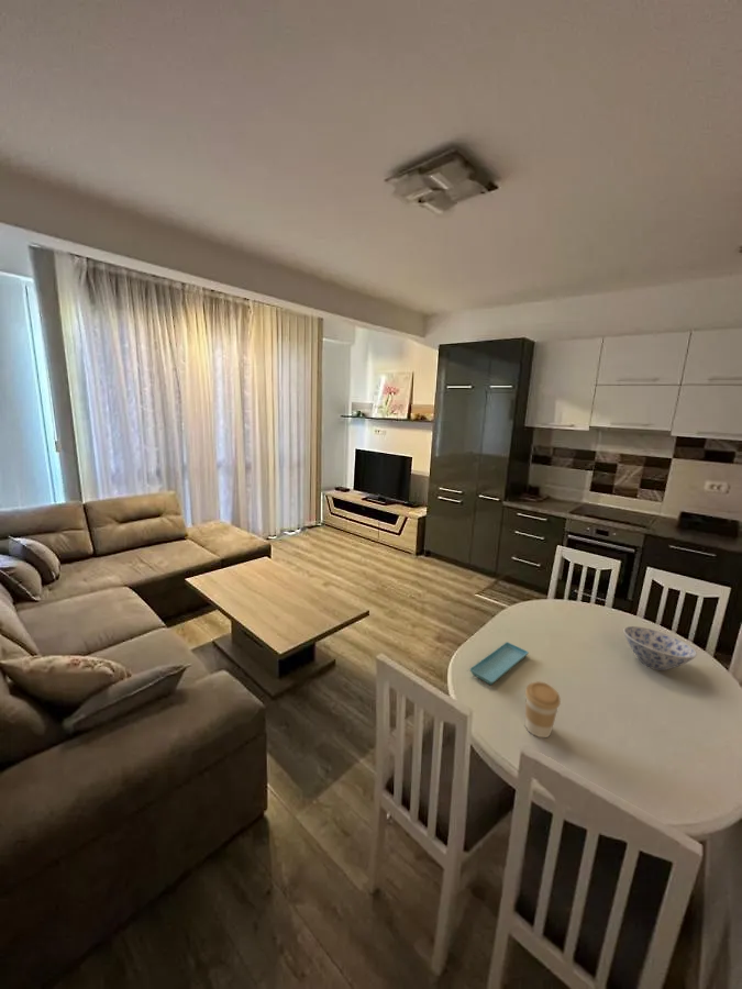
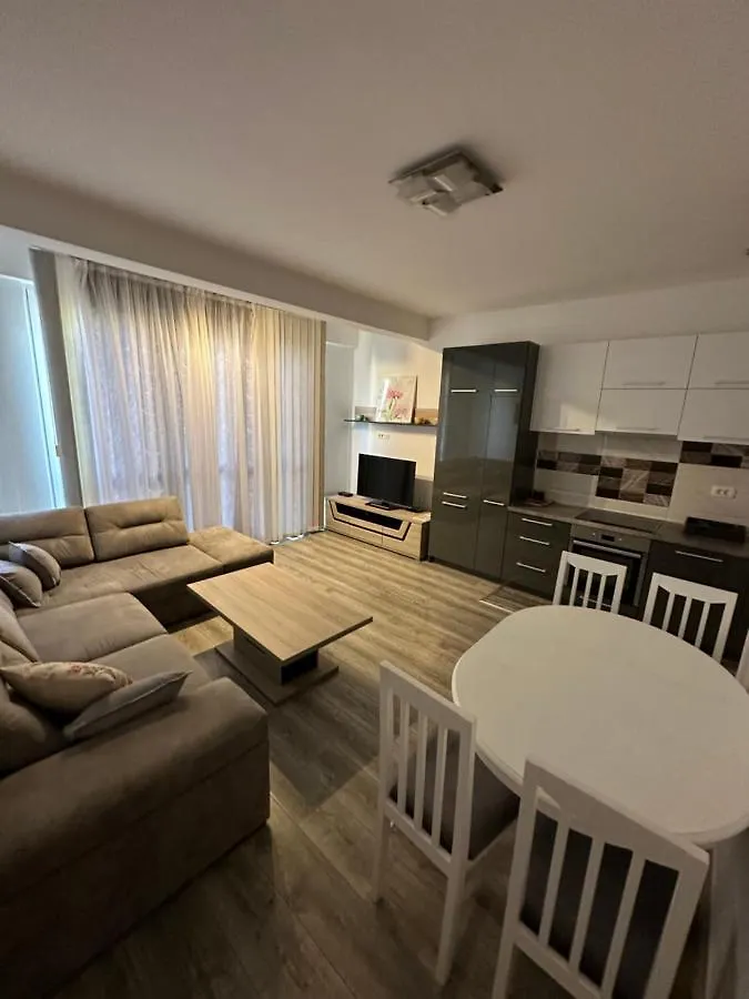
- coffee cup [524,680,562,738]
- bowl [622,625,698,671]
- saucer [469,641,530,686]
